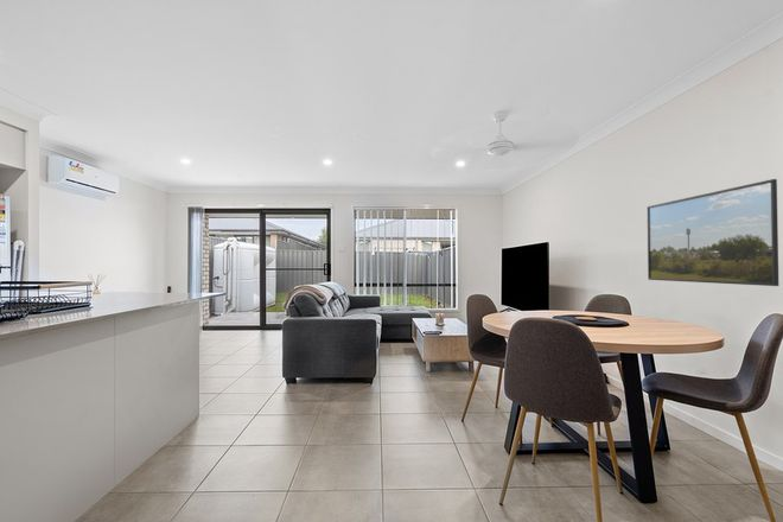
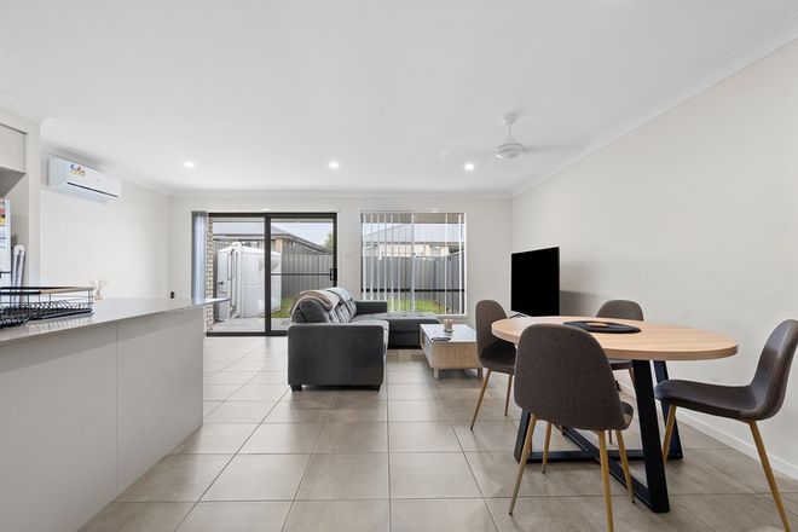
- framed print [647,178,779,287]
